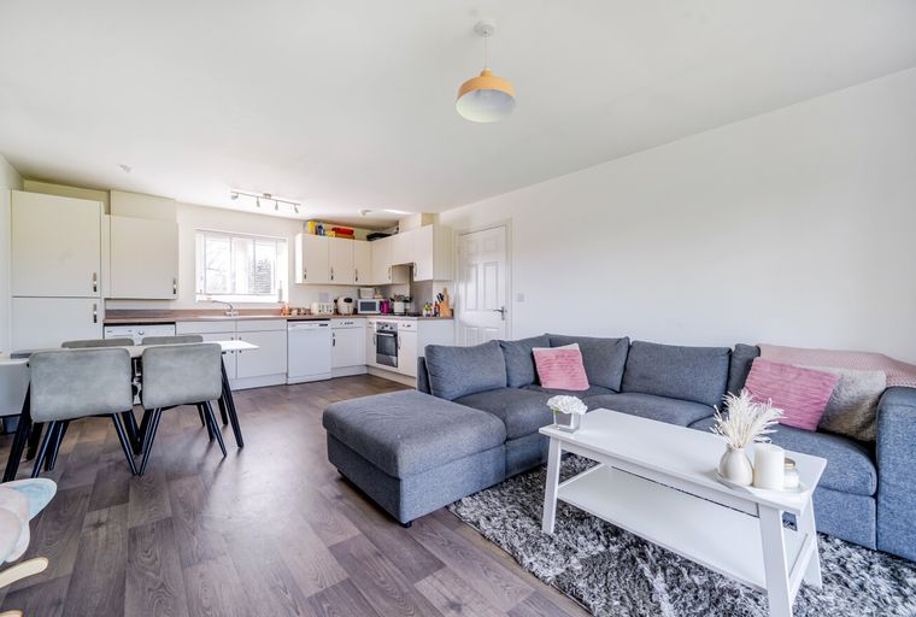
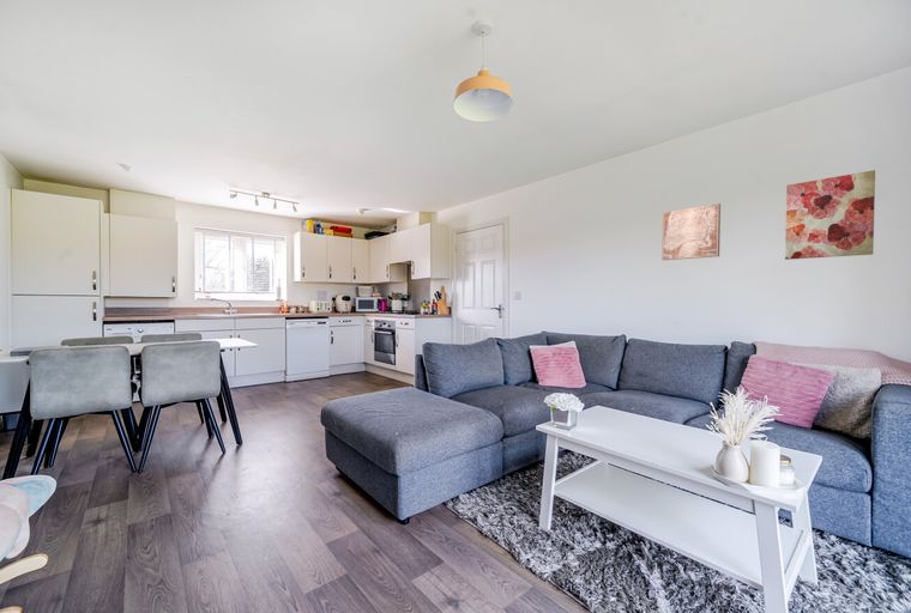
+ wall art [784,169,876,261]
+ wall art [660,202,722,261]
